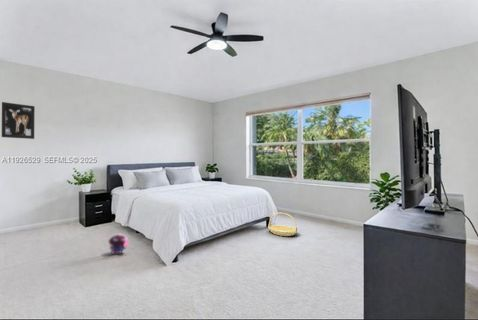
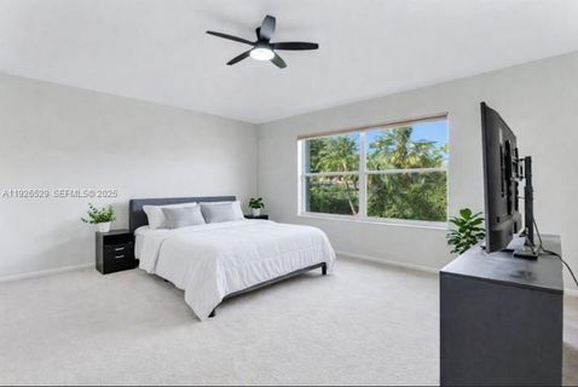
- basket [267,212,299,237]
- plush toy [107,233,130,255]
- wall art [1,101,36,140]
